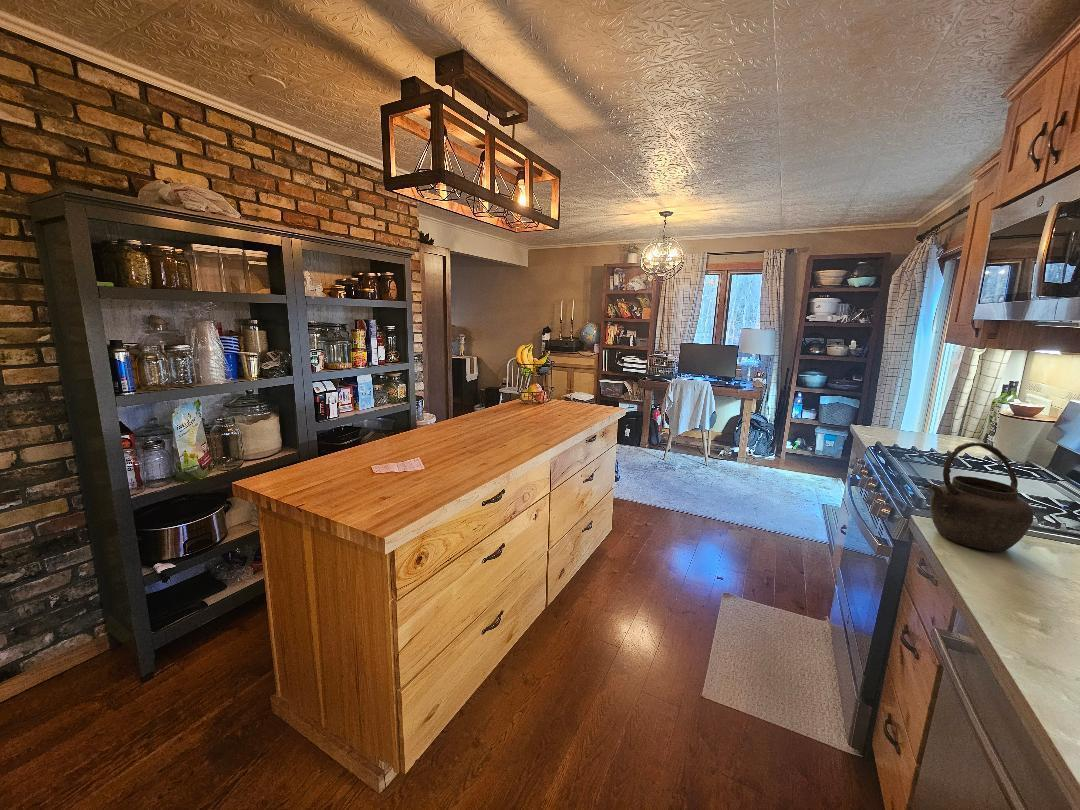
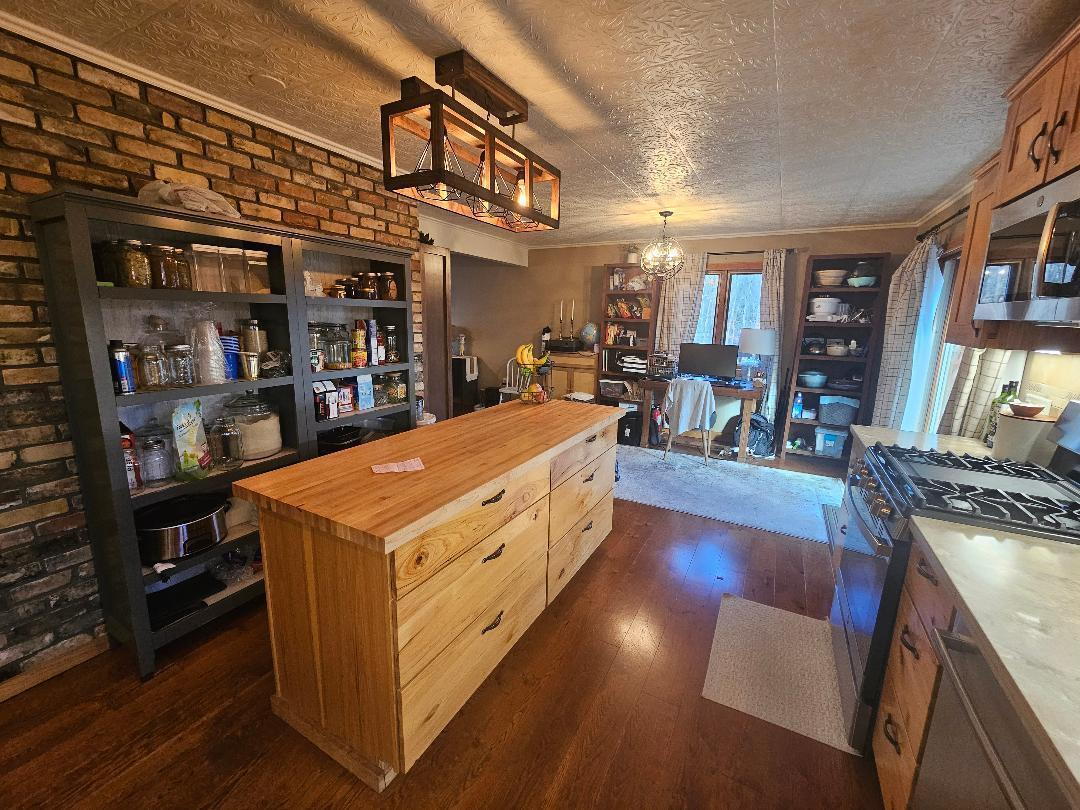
- kettle [923,441,1034,553]
